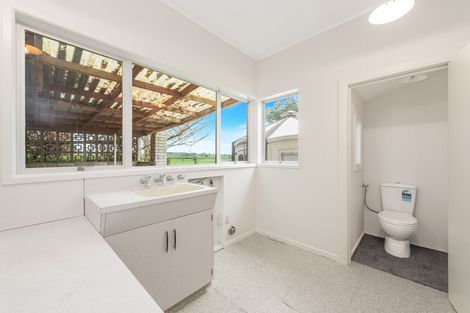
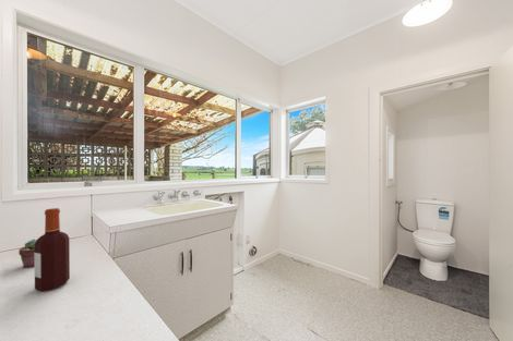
+ potted succulent [17,239,37,269]
+ bottle [34,207,71,292]
